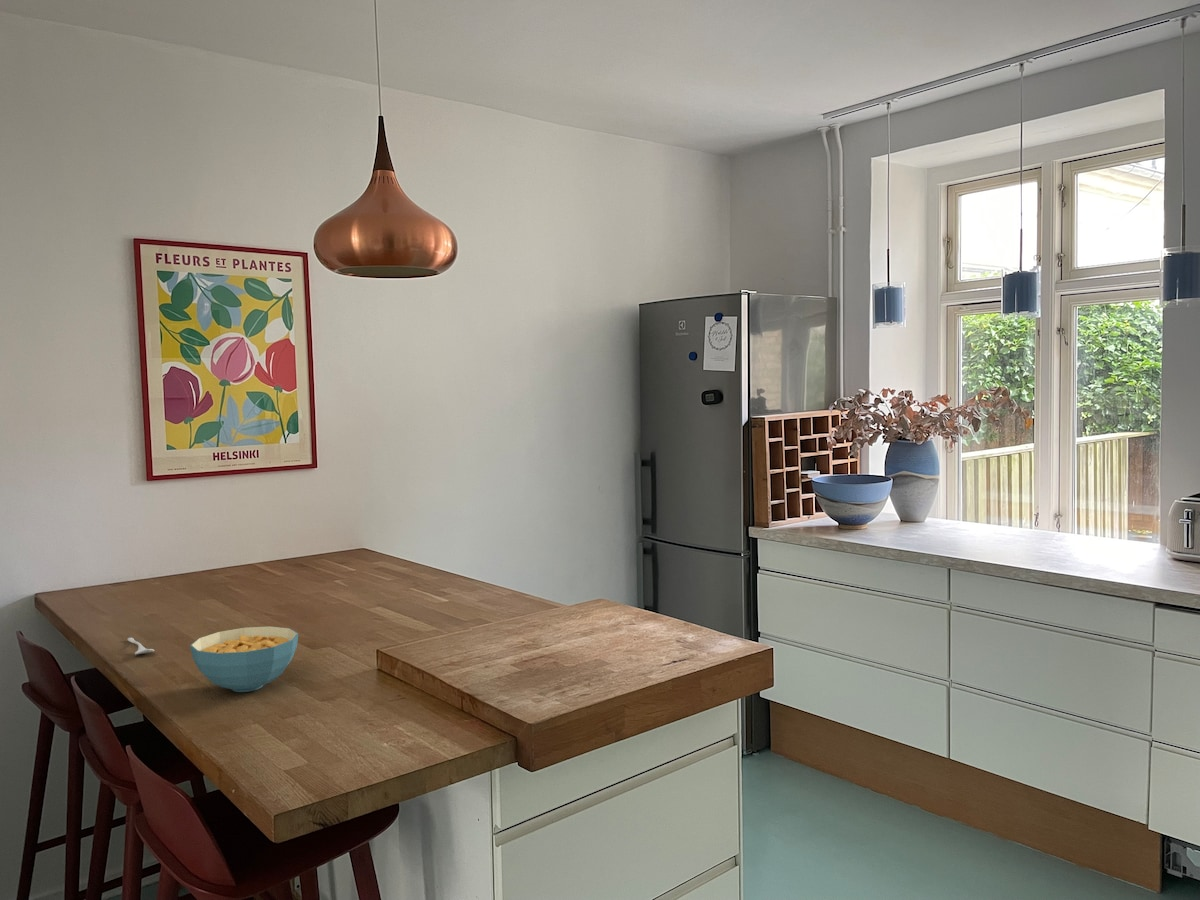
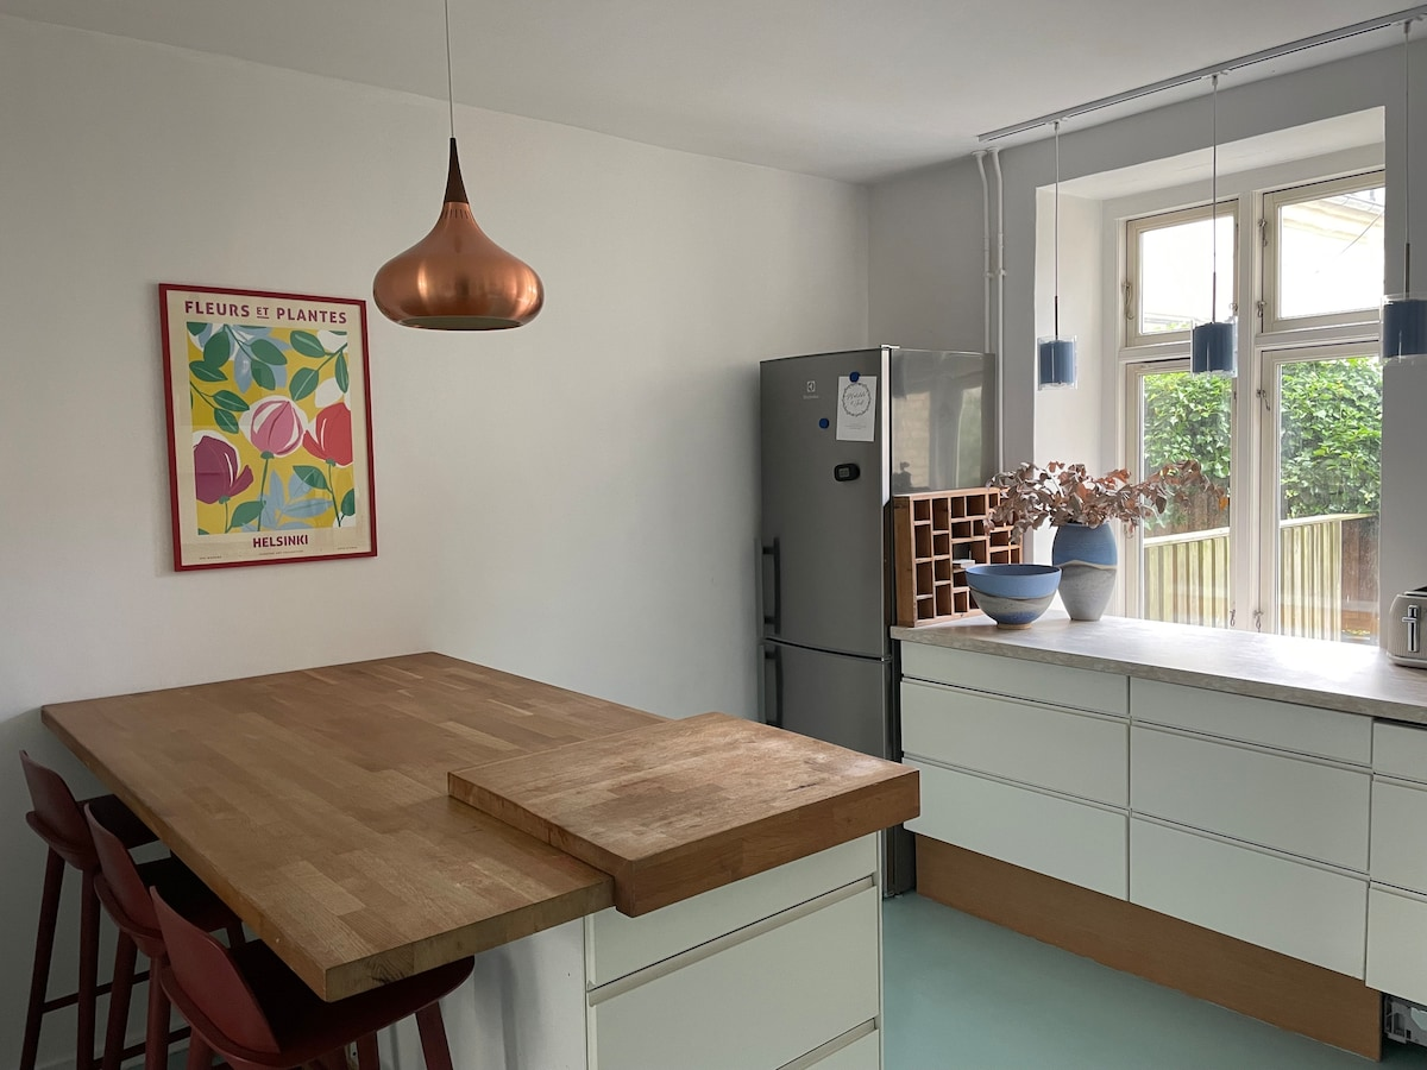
- spoon [127,637,155,655]
- cereal bowl [189,625,299,693]
